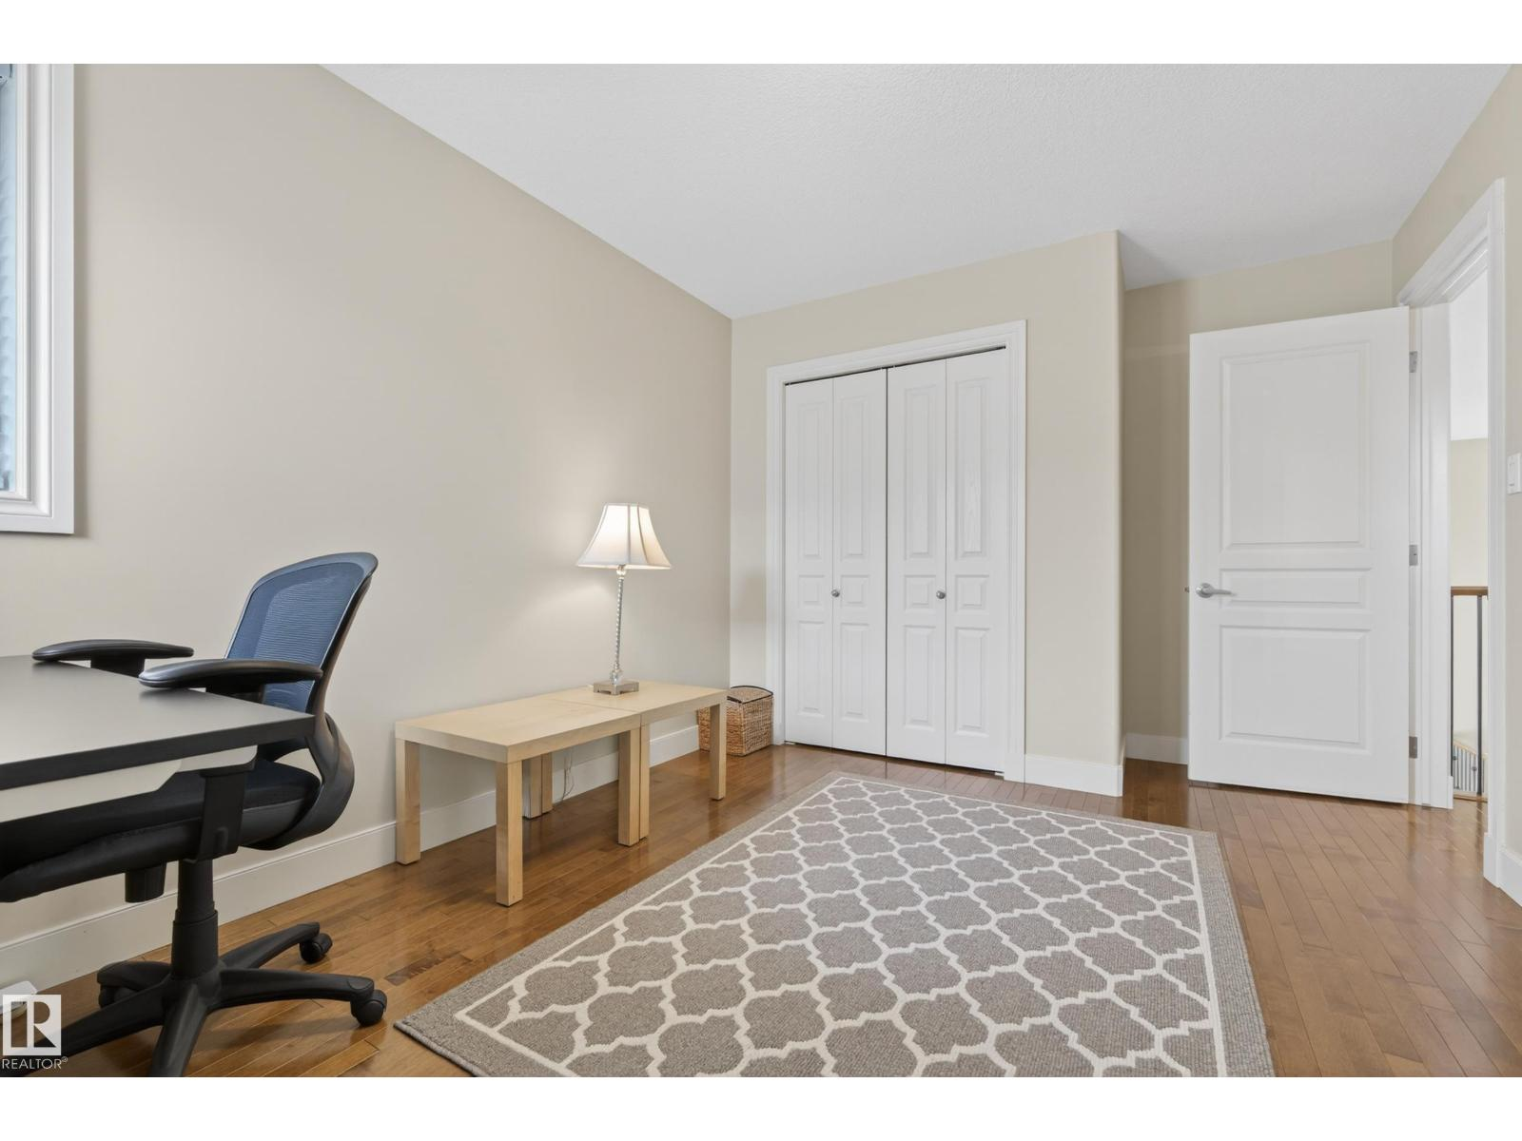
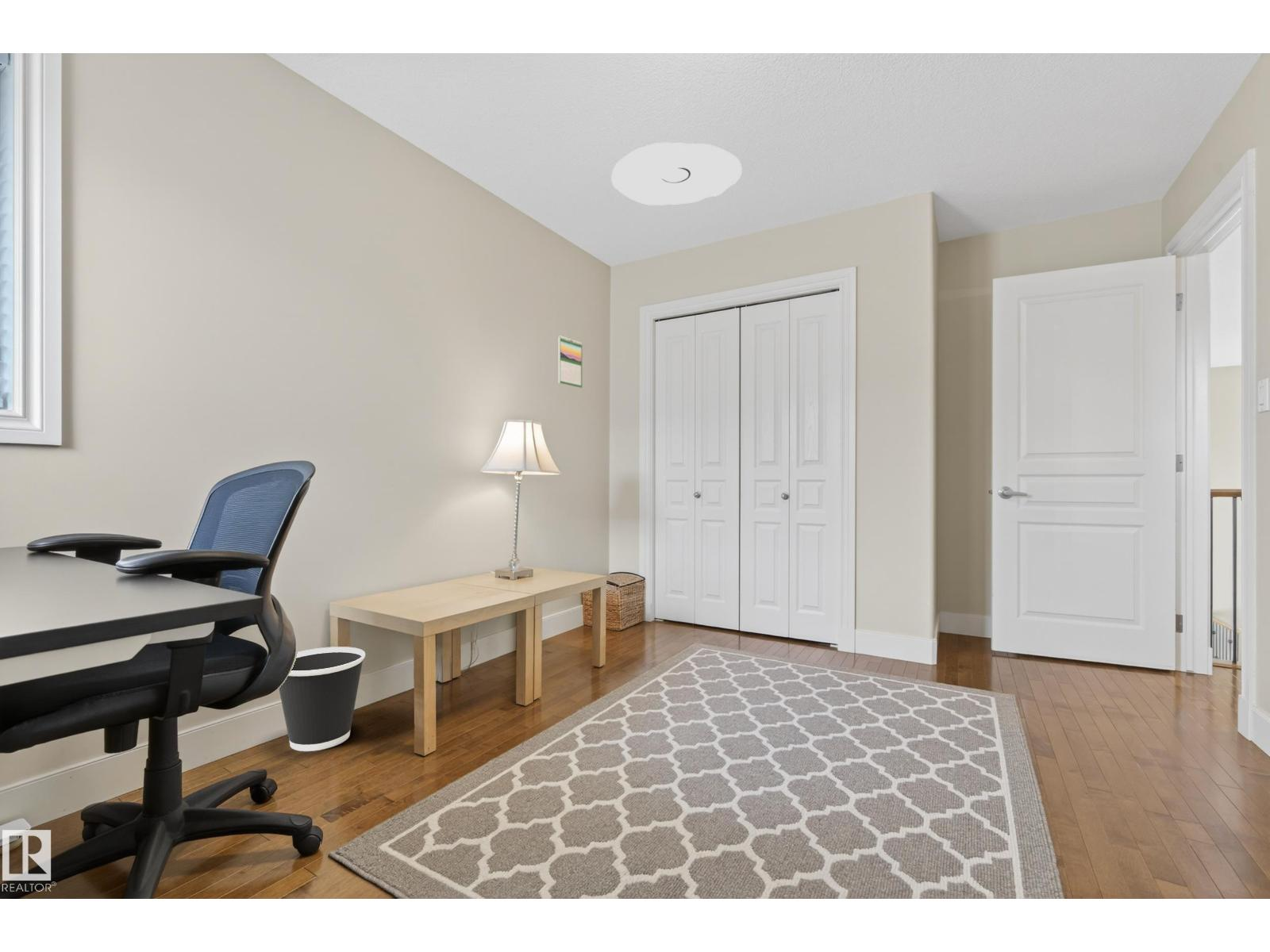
+ wastebasket [278,646,366,752]
+ calendar [558,335,583,389]
+ ceiling light [610,142,743,206]
